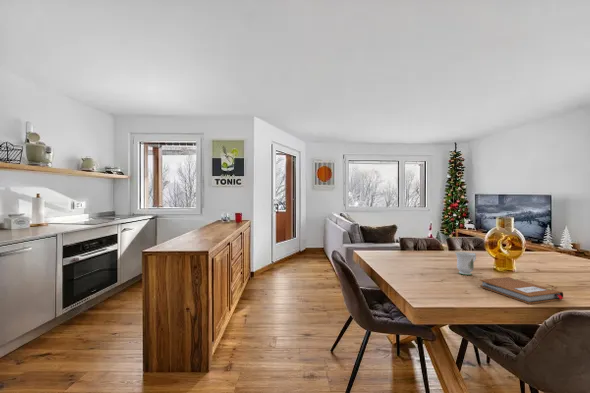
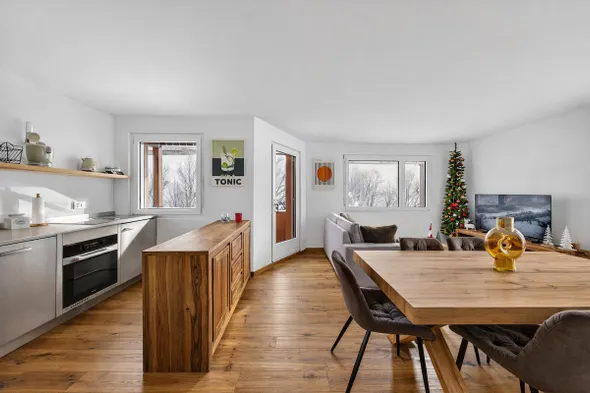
- mug [455,251,477,276]
- notebook [479,276,564,305]
